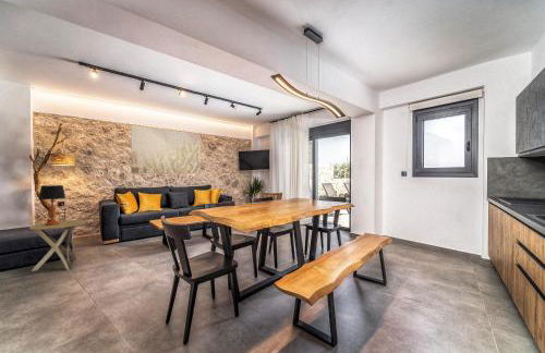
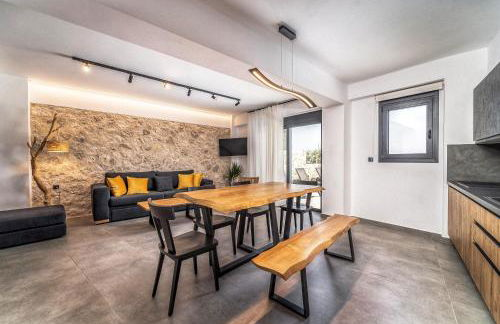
- side table [28,219,88,272]
- table lamp [37,184,66,226]
- wall art [130,124,202,174]
